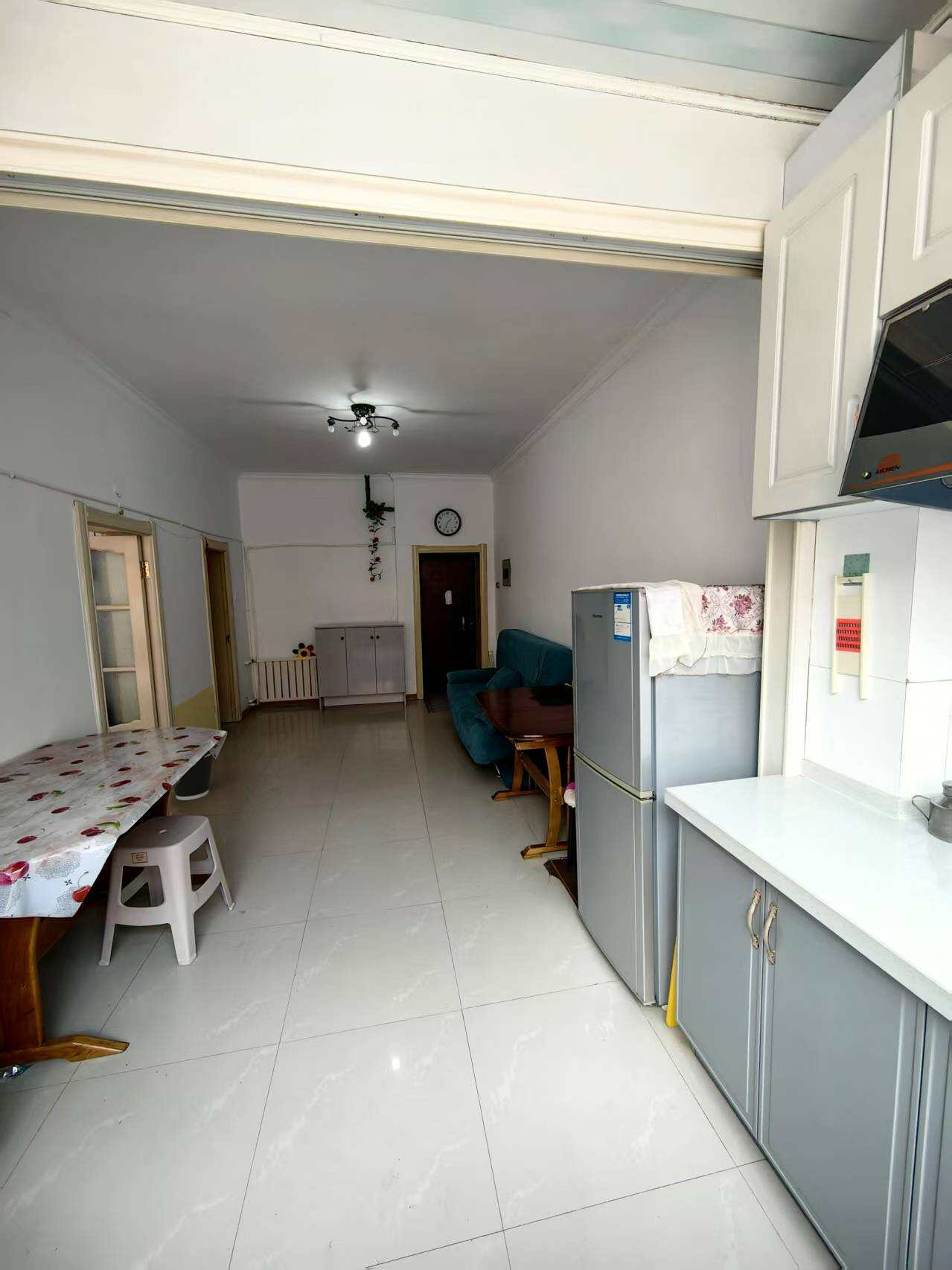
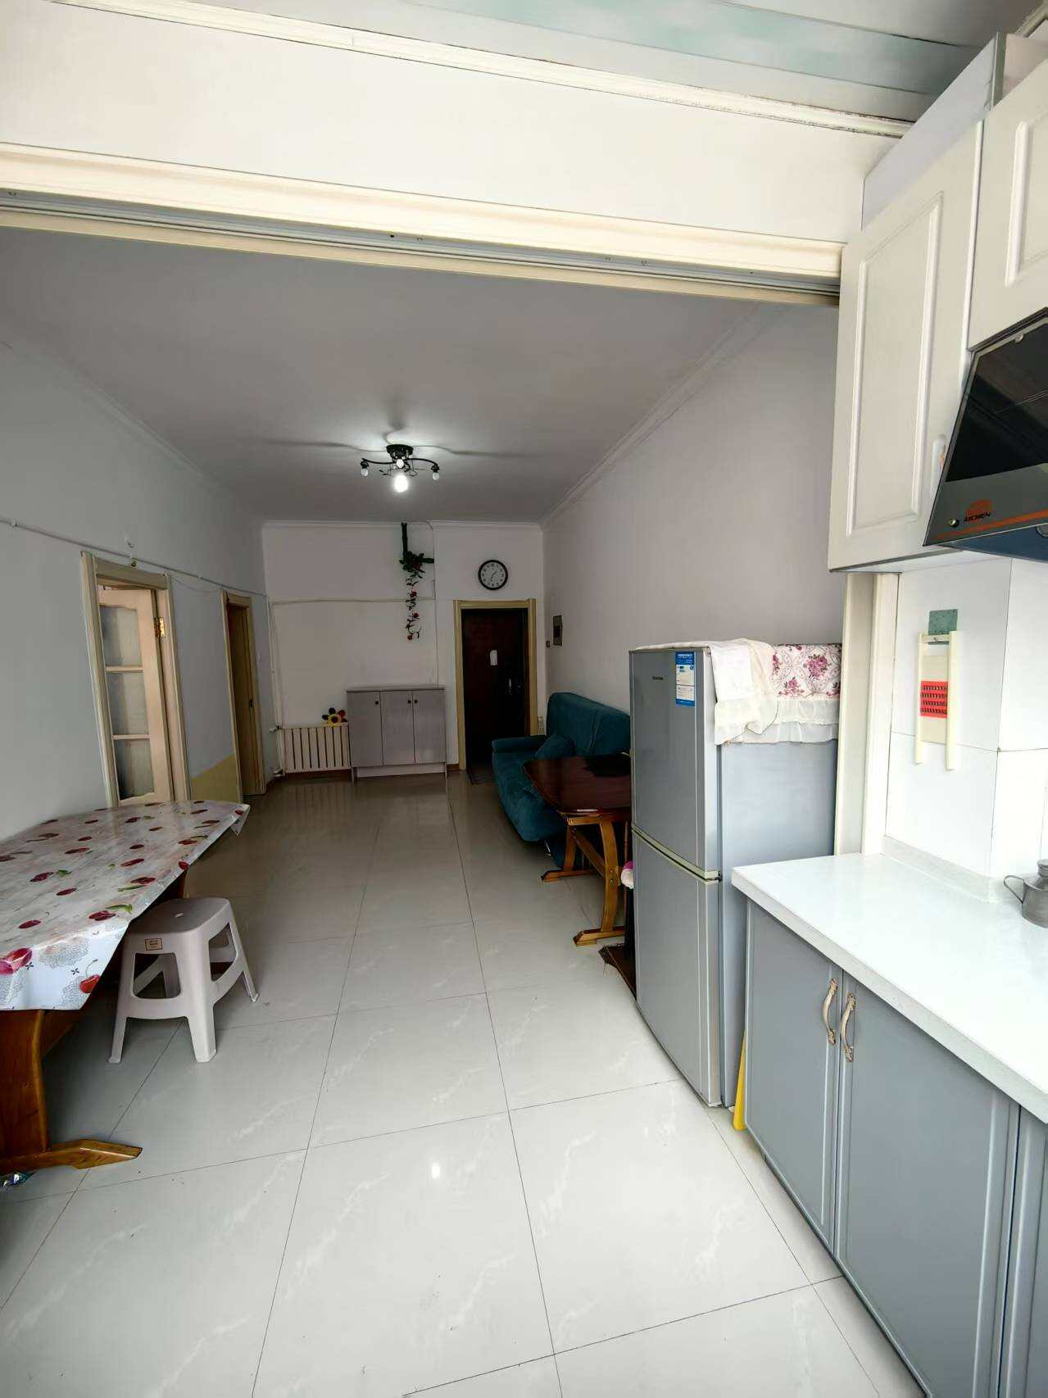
- wastebasket [173,754,214,801]
